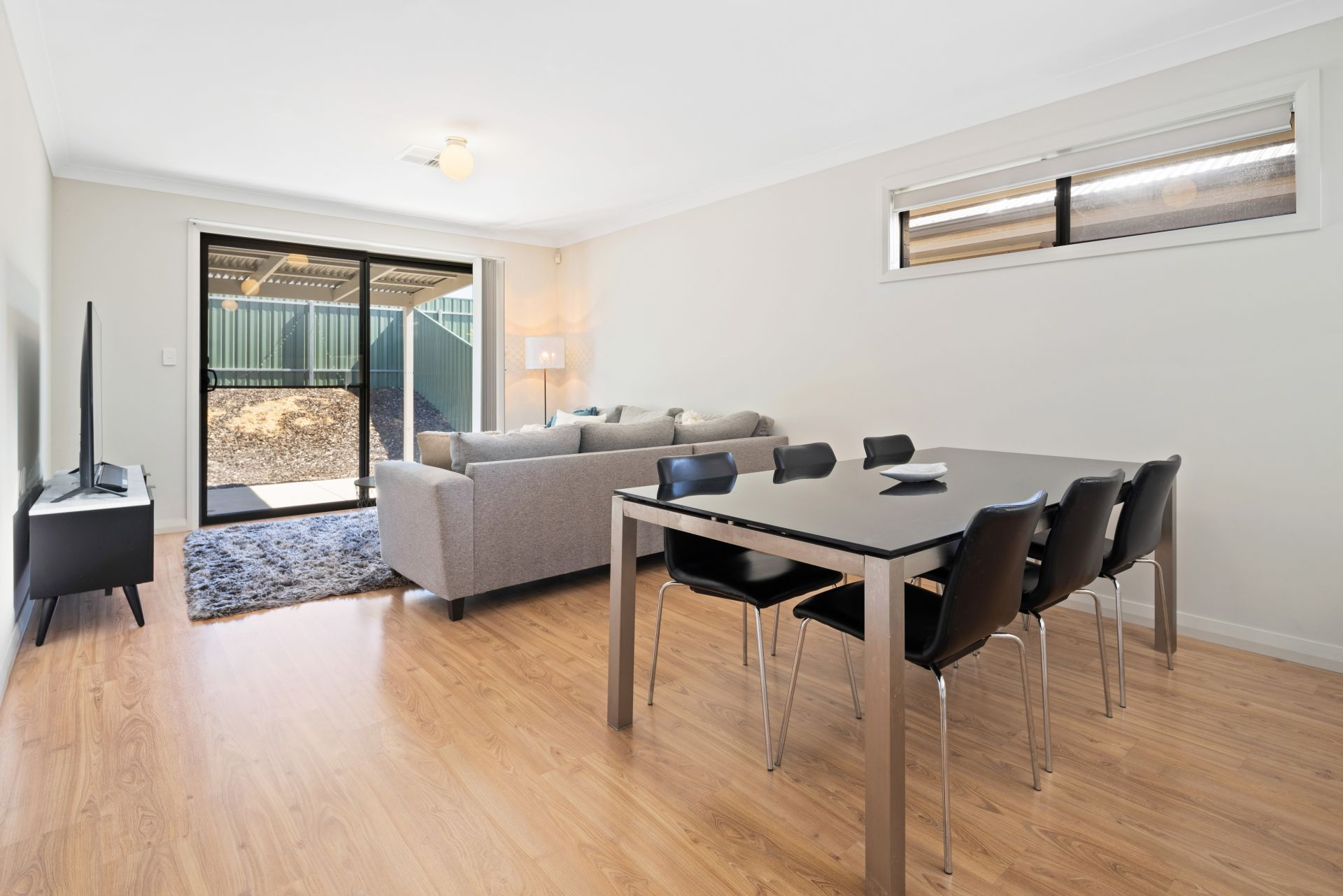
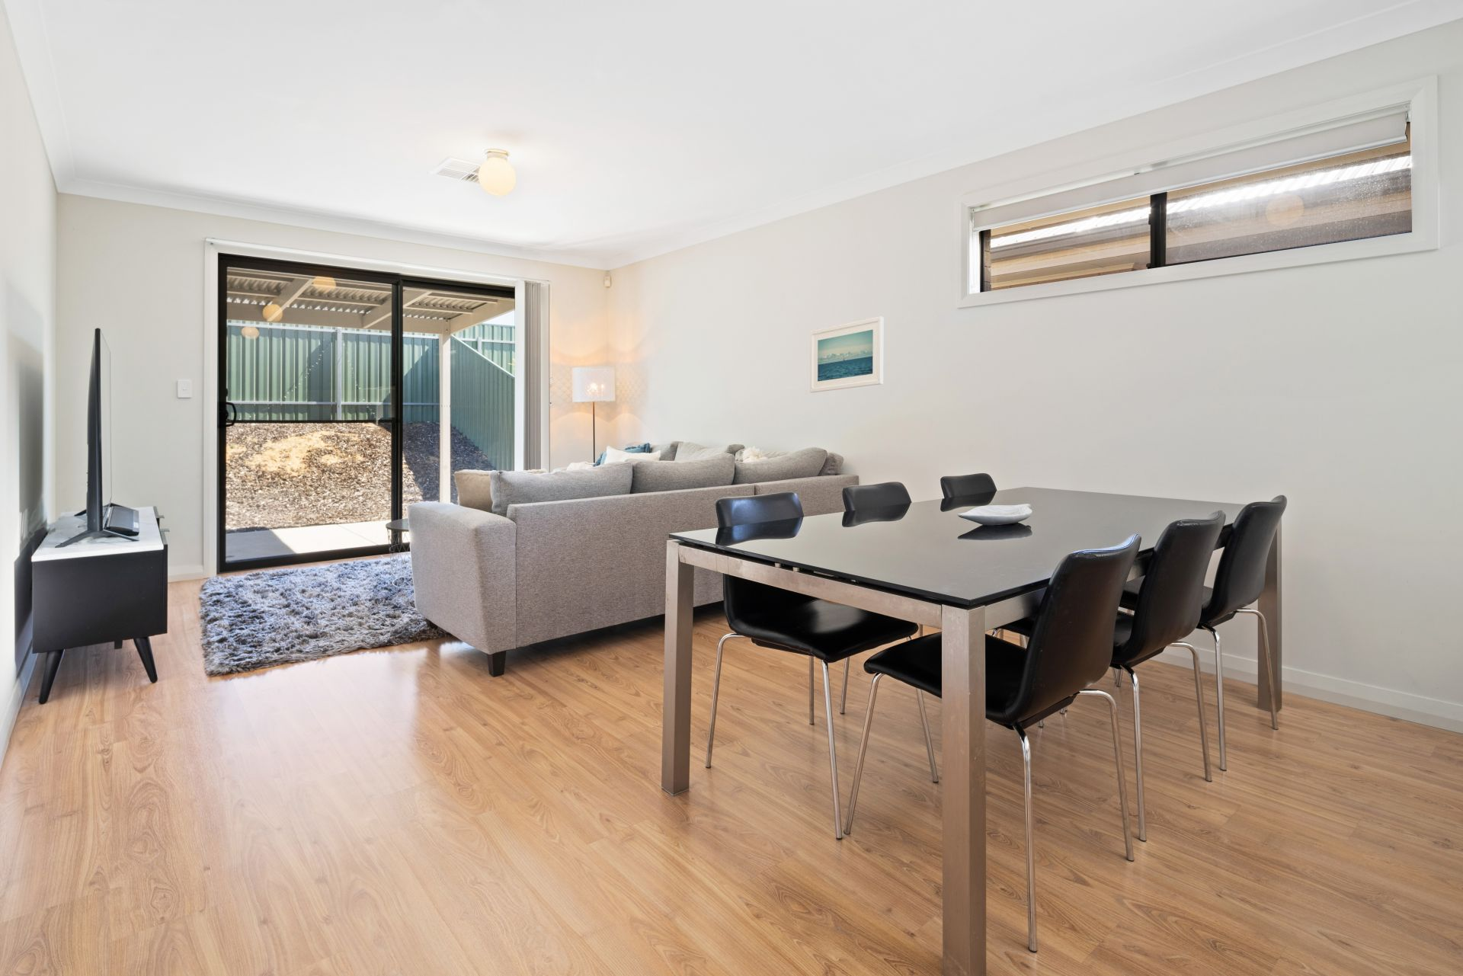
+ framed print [809,316,883,393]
